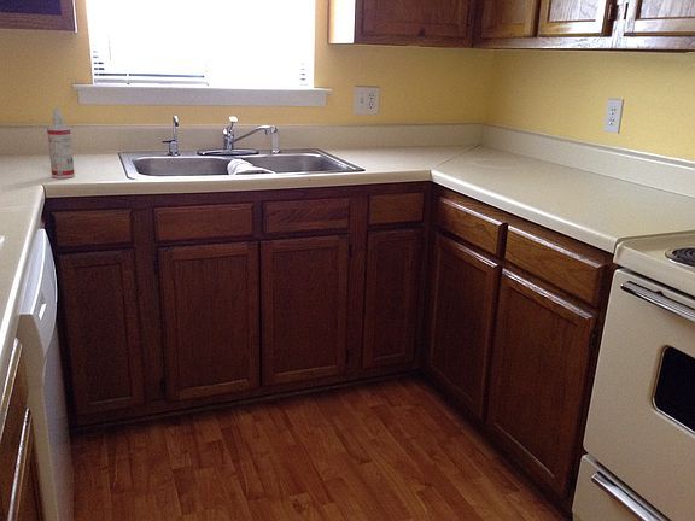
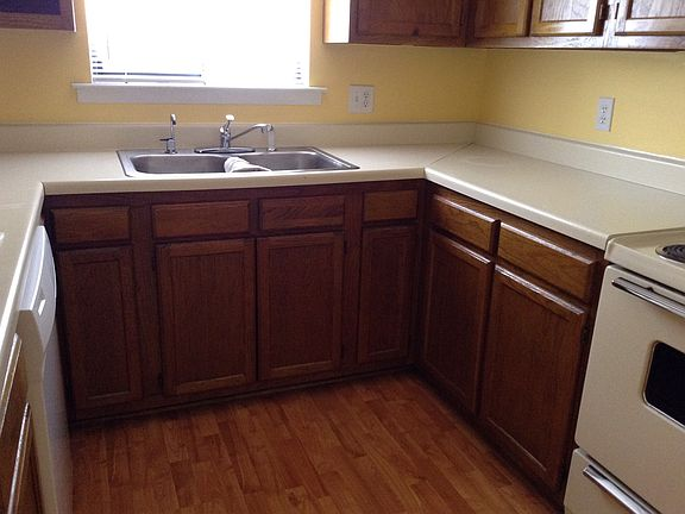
- spray bottle [46,107,76,180]
